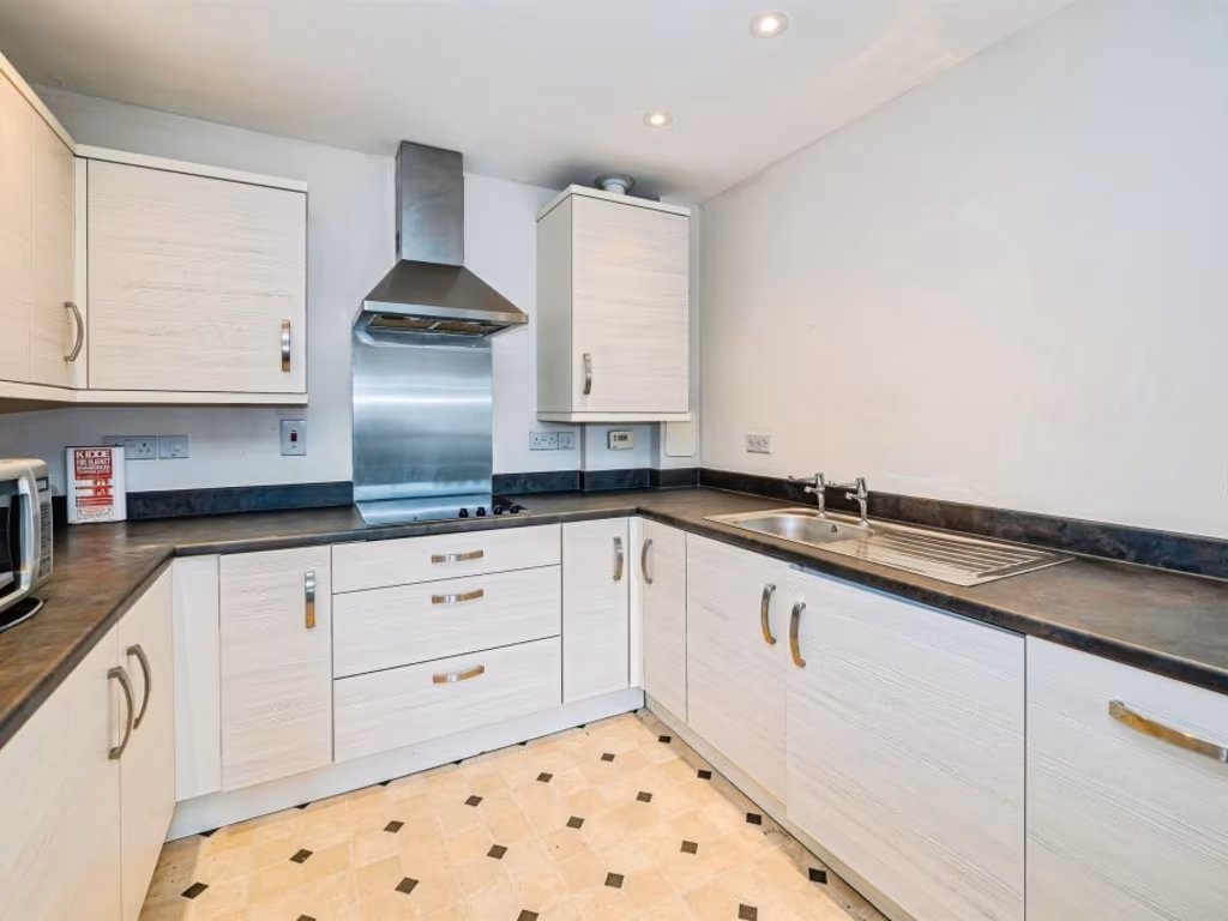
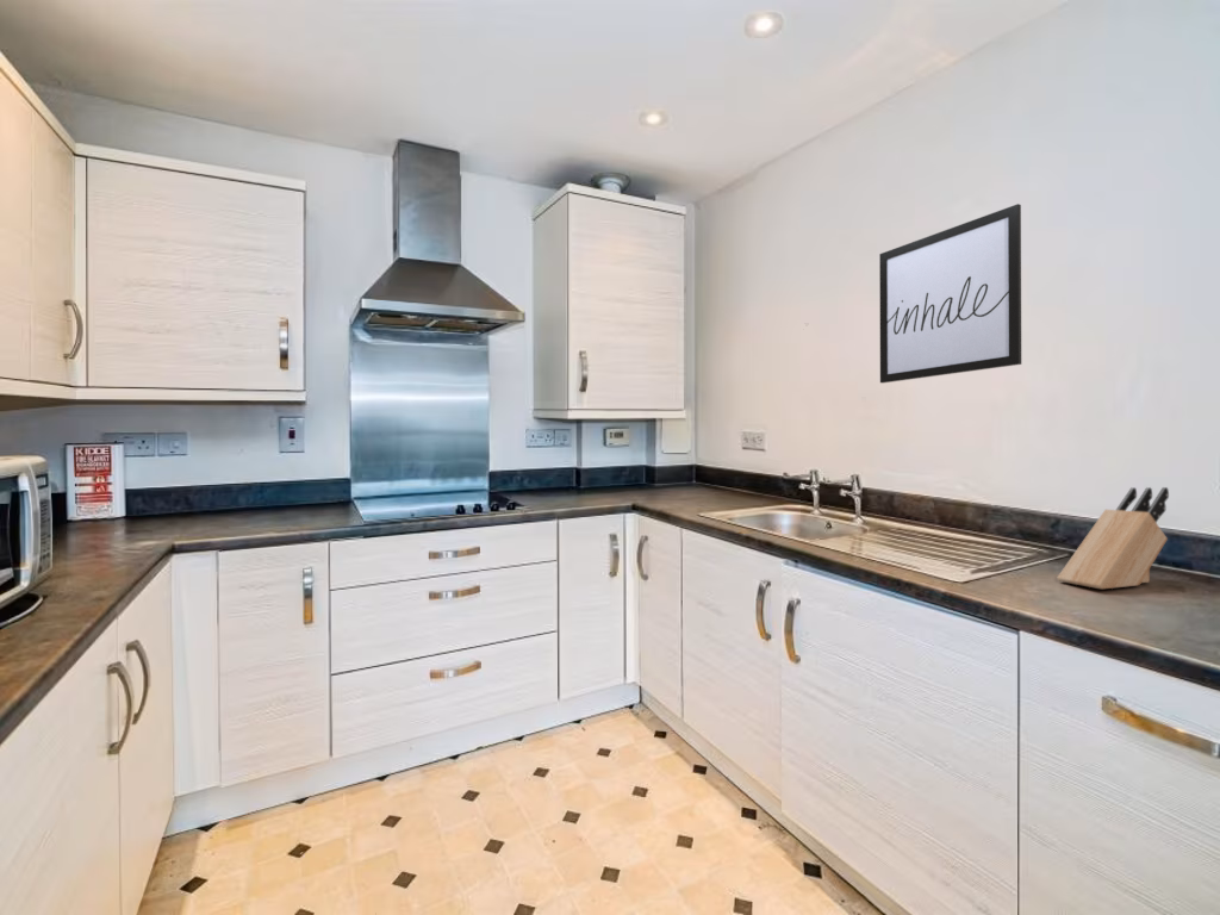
+ knife block [1056,486,1170,590]
+ wall art [878,203,1022,384]
